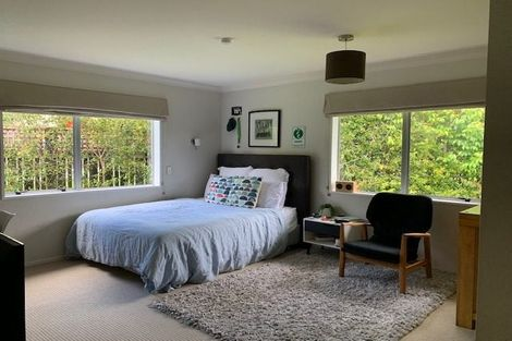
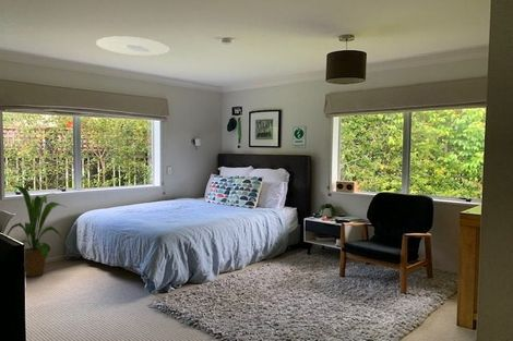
+ ceiling light [95,35,170,57]
+ house plant [5,185,69,278]
